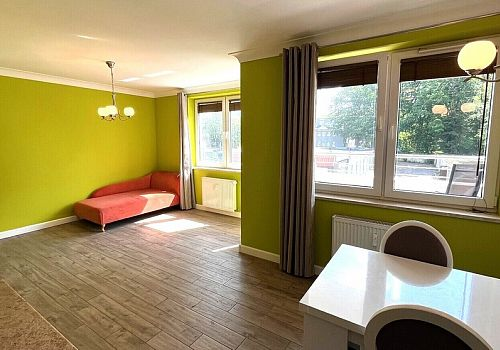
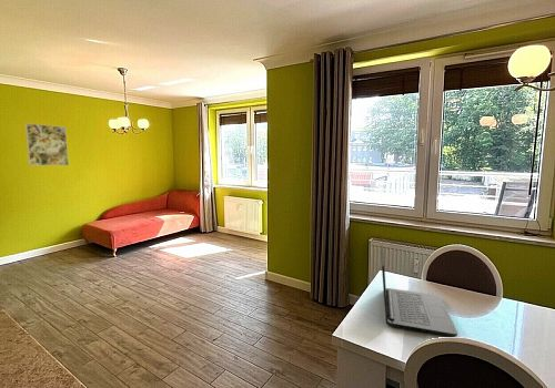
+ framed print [24,122,70,166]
+ laptop [380,243,458,337]
